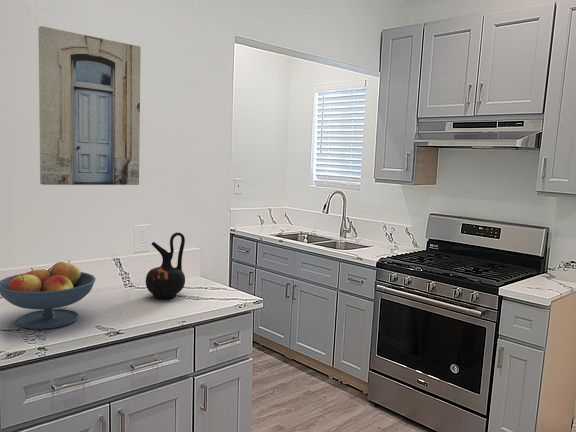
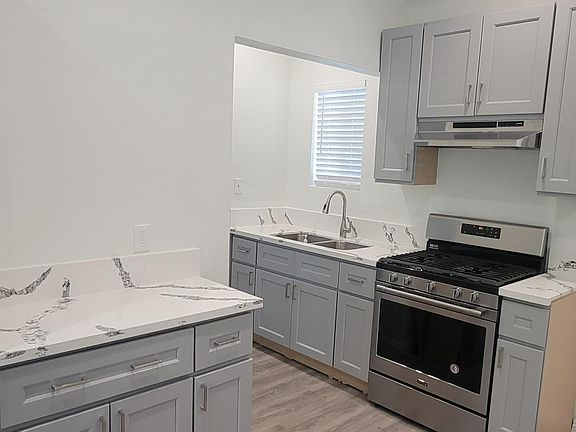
- ceramic jug [145,232,186,300]
- wall art [37,25,142,186]
- fruit bowl [0,259,97,330]
